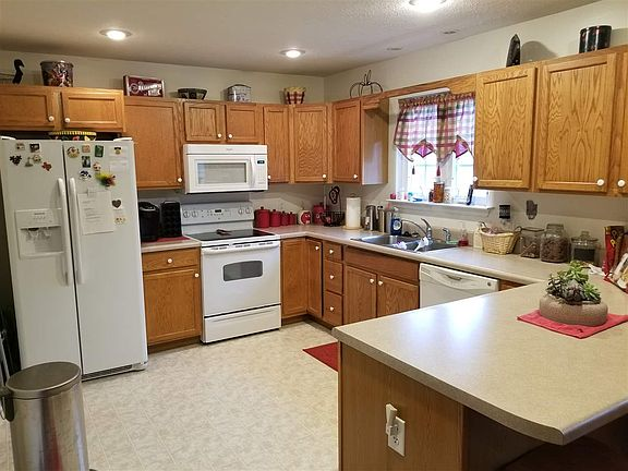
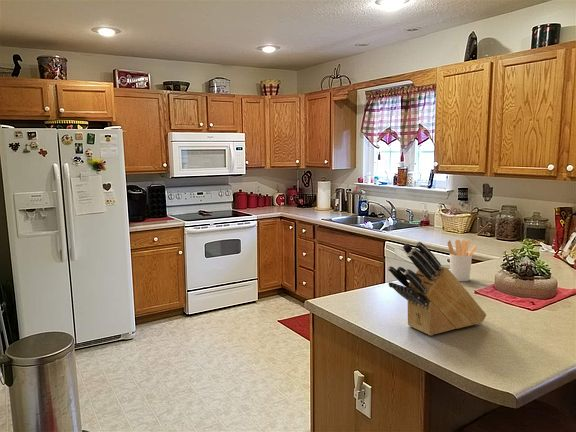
+ utensil holder [447,239,478,282]
+ knife block [387,241,487,336]
